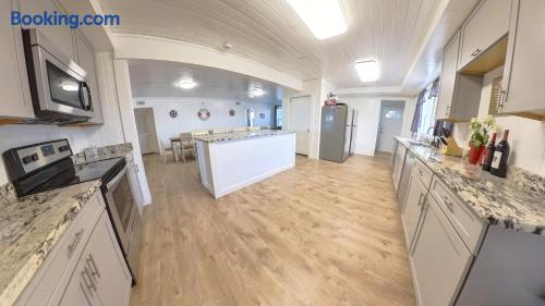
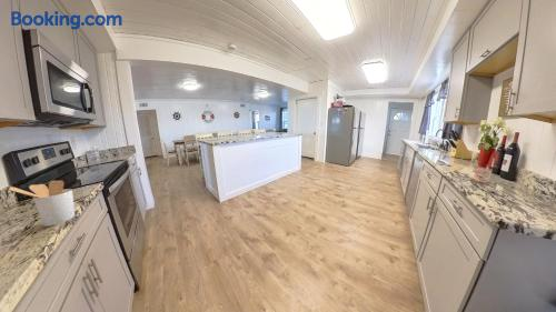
+ utensil holder [8,180,76,228]
